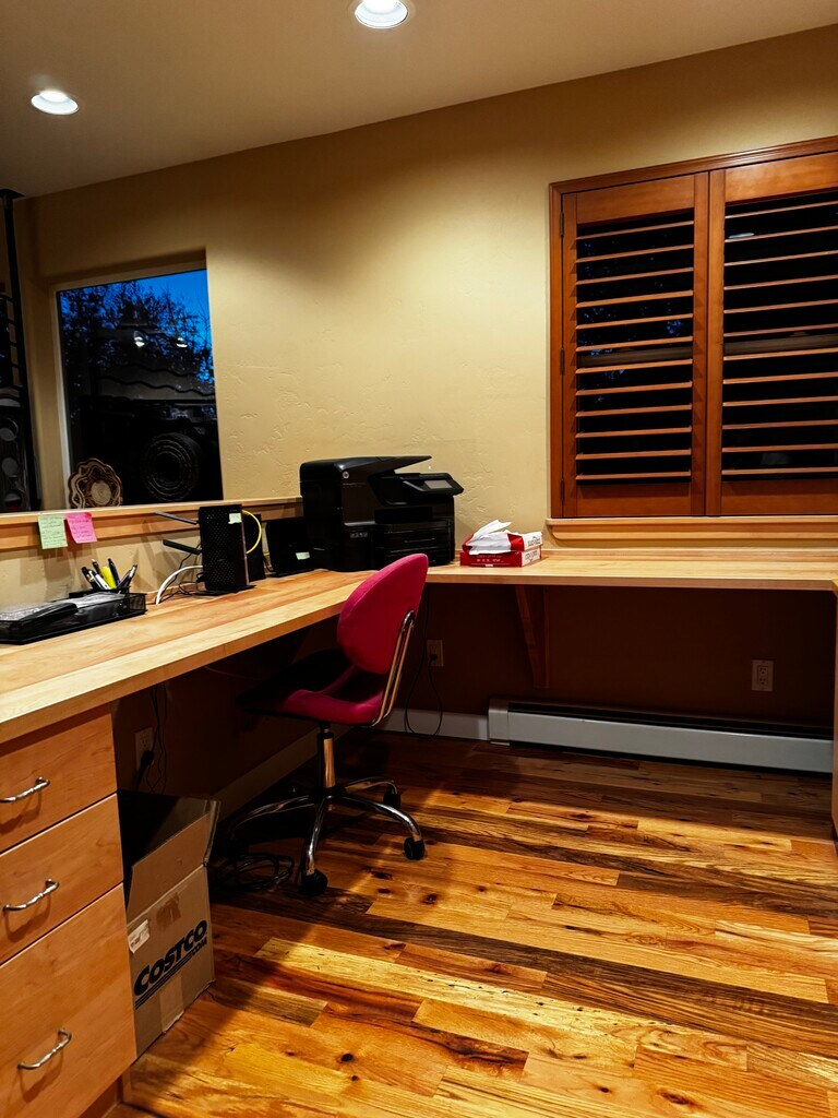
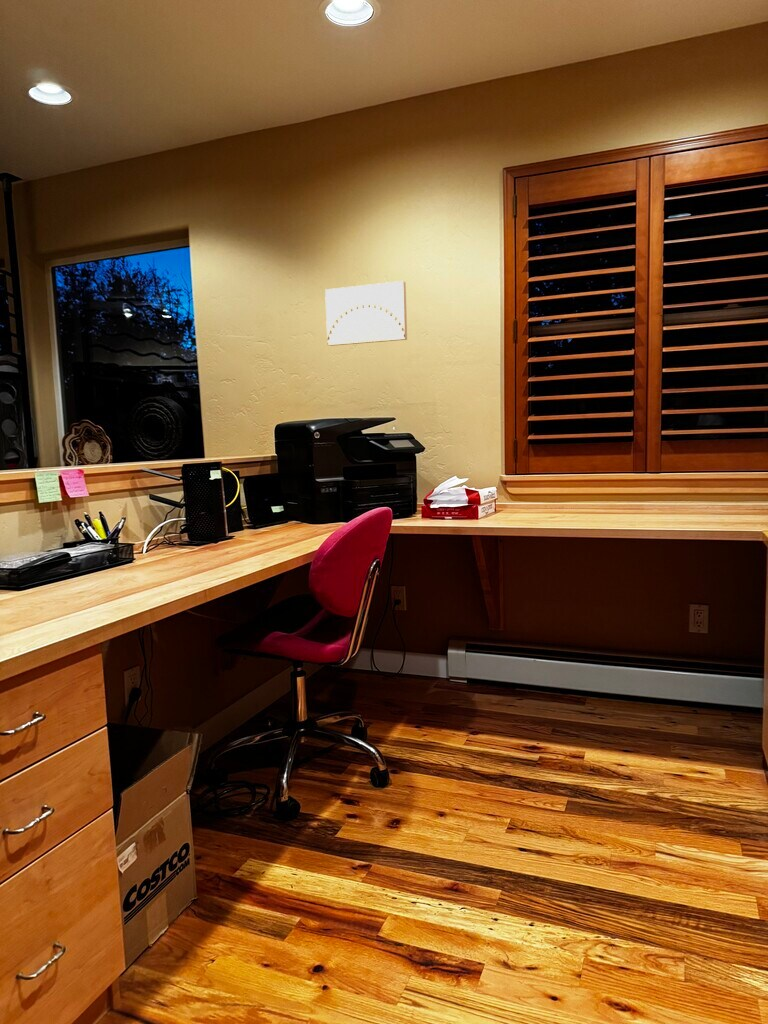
+ wall art [324,280,408,347]
